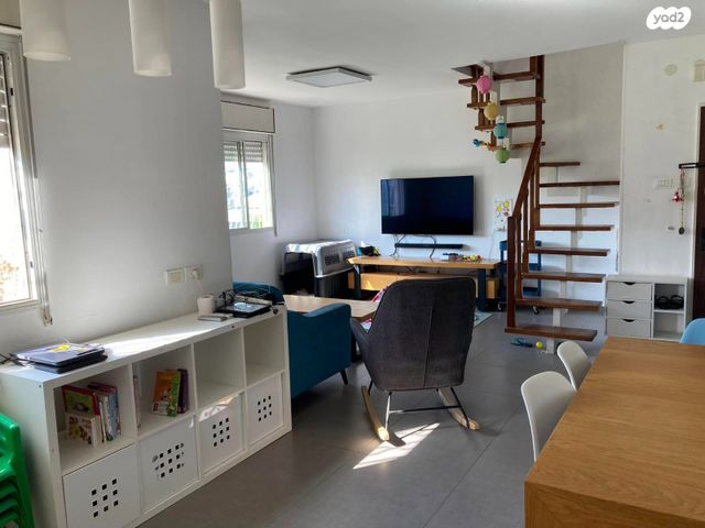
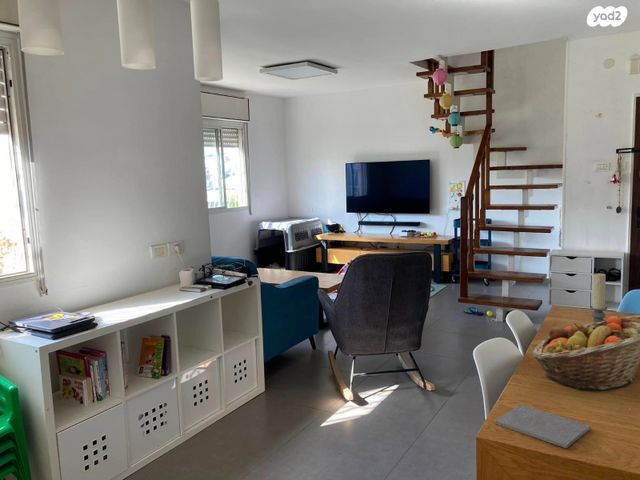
+ candle holder [589,273,608,324]
+ notepad [493,403,591,449]
+ fruit basket [531,314,640,391]
